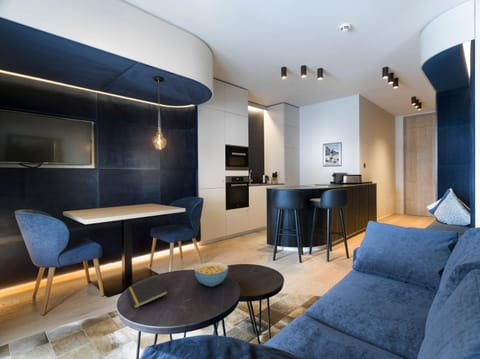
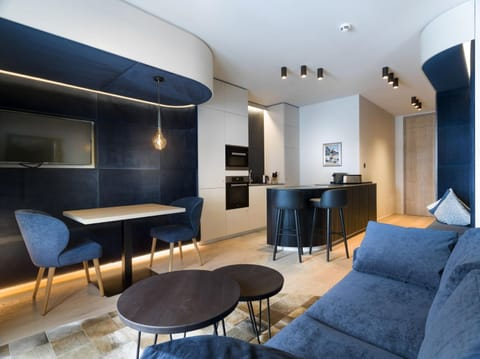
- notepad [126,276,169,309]
- cereal bowl [193,261,229,287]
